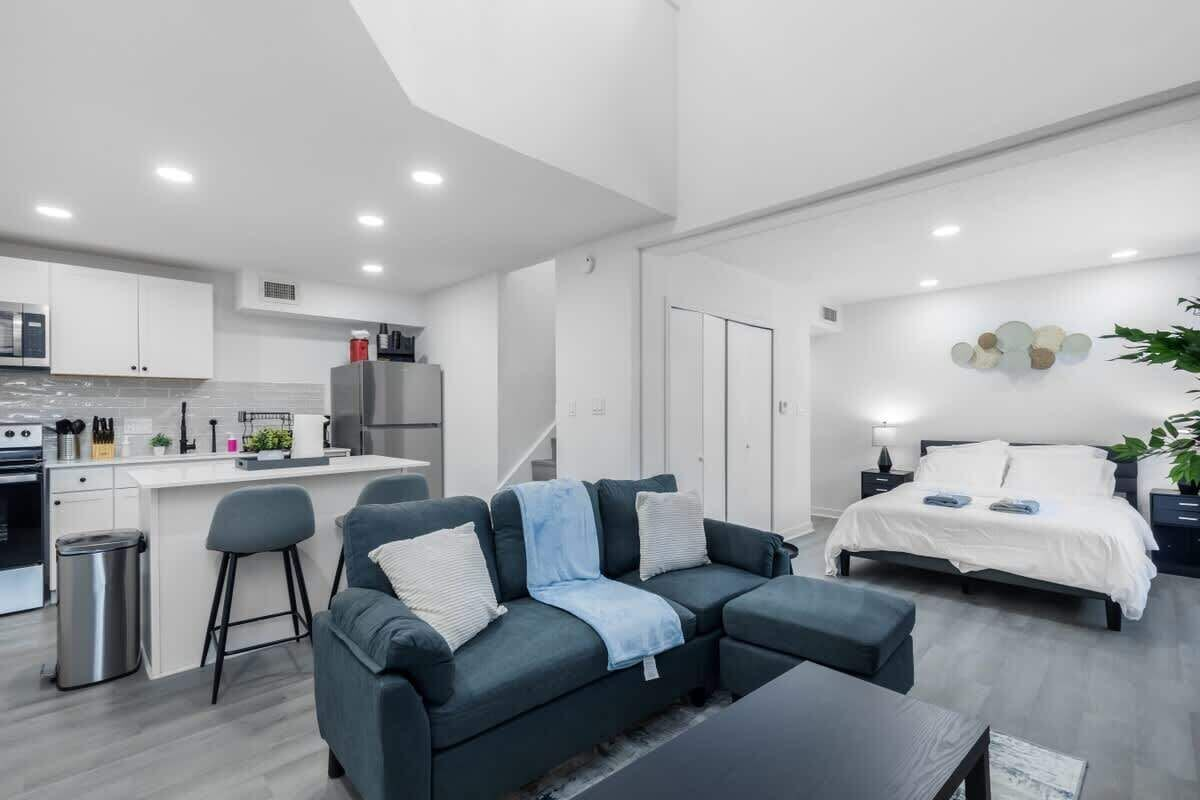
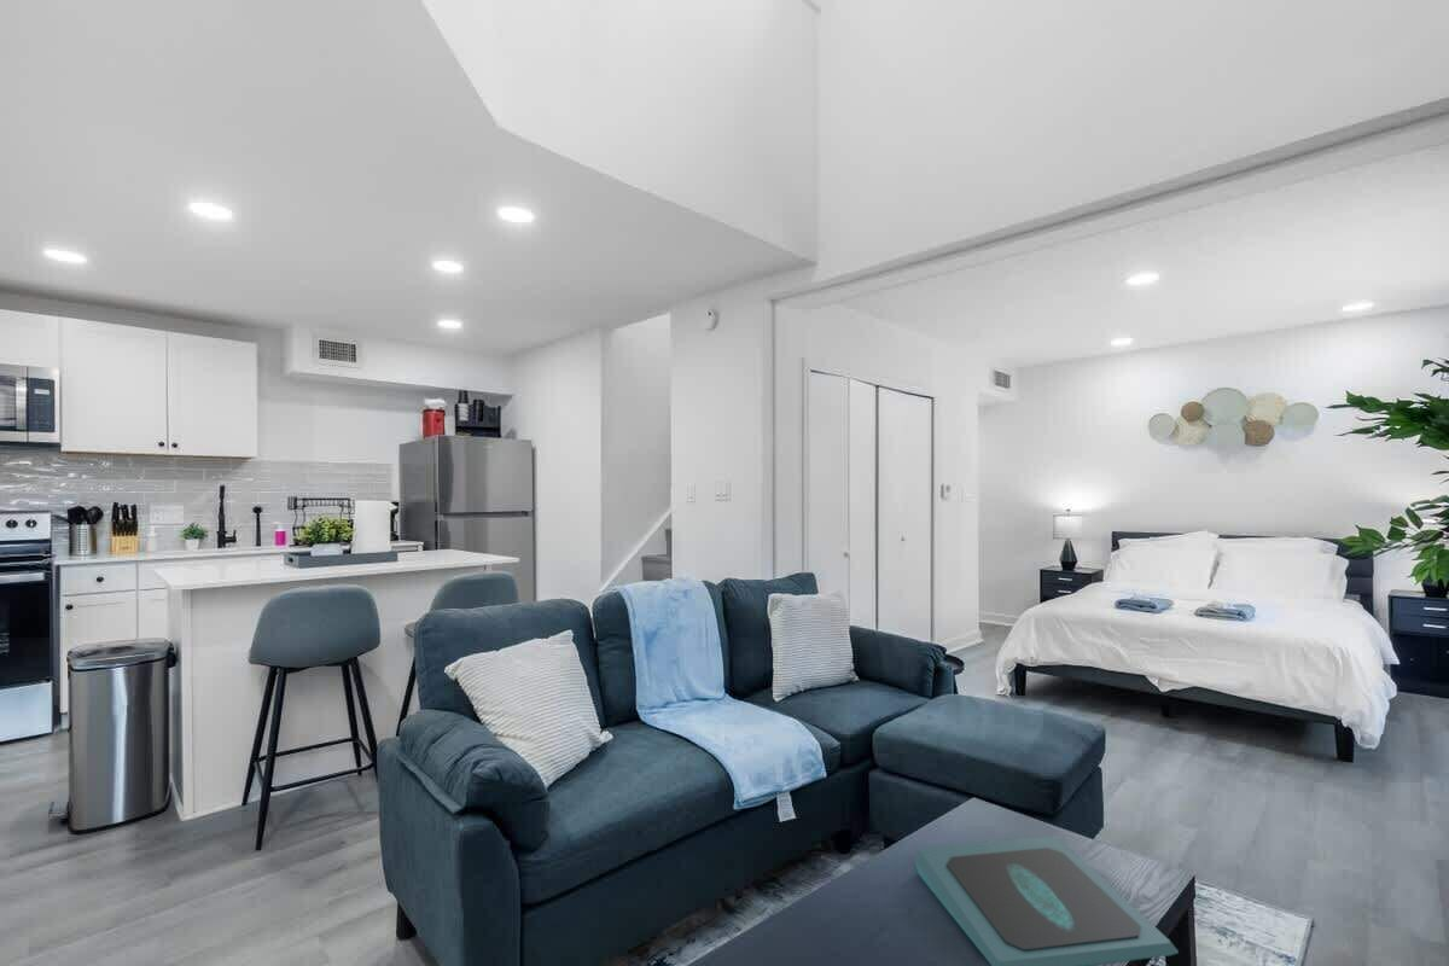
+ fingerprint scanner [913,834,1180,966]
